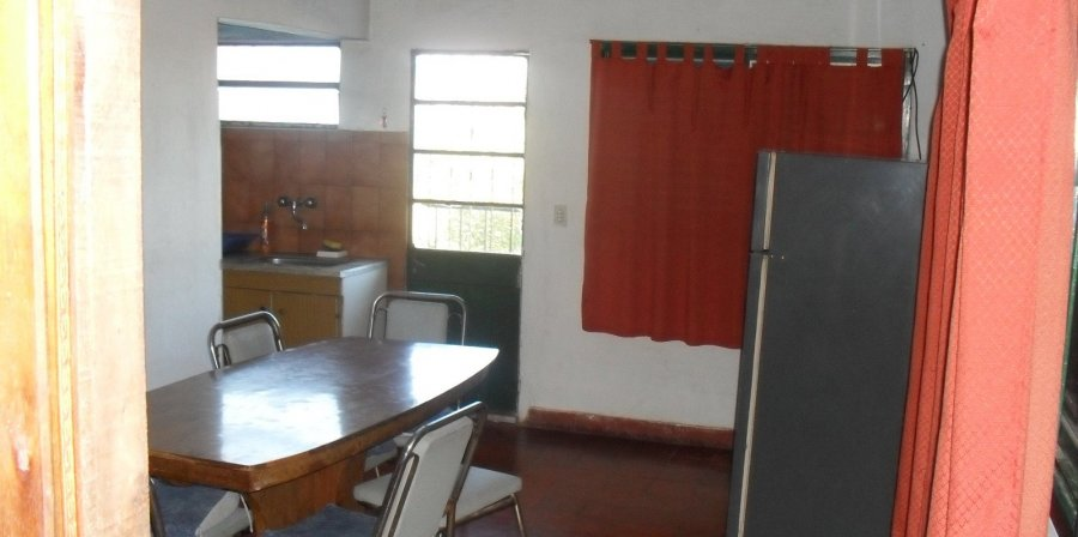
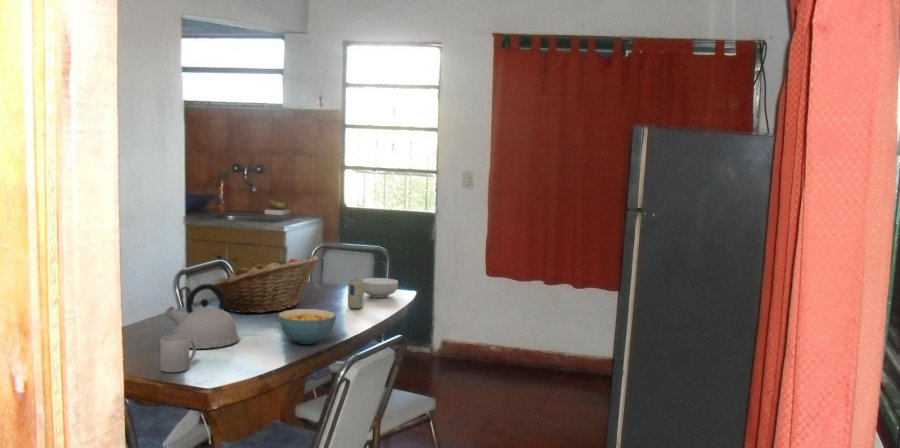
+ mug [159,334,197,373]
+ cereal bowl [362,277,399,299]
+ beverage can [347,277,365,310]
+ kettle [164,283,240,350]
+ fruit basket [210,254,320,314]
+ cereal bowl [277,308,337,345]
